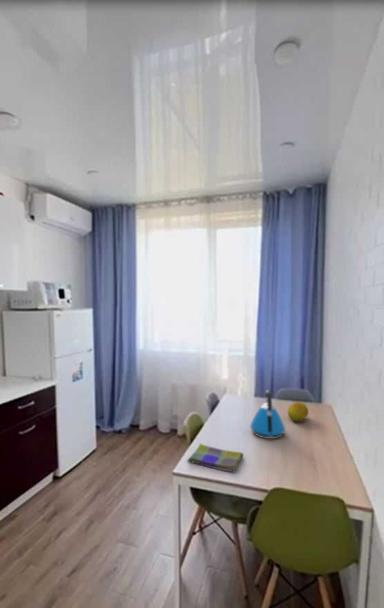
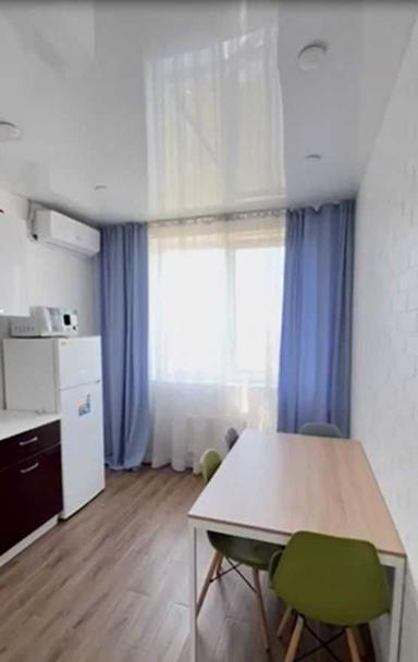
- kettle [249,389,286,440]
- dish towel [186,443,245,473]
- fruit [287,401,309,422]
